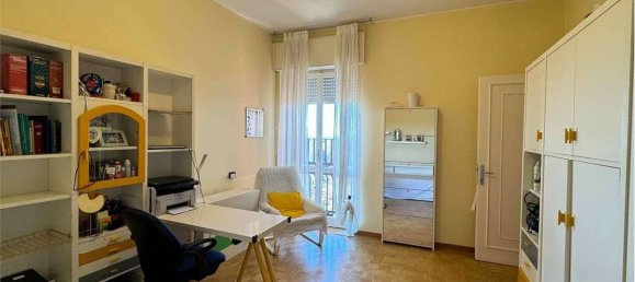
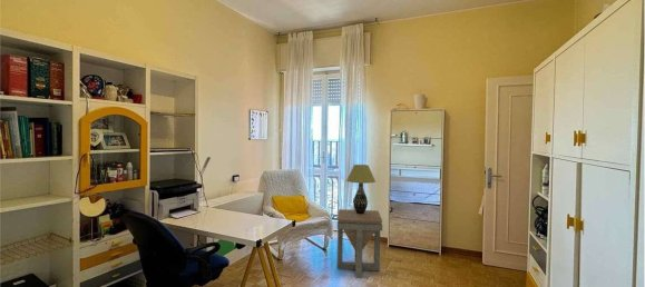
+ table lamp [345,164,377,214]
+ side table [336,208,383,279]
